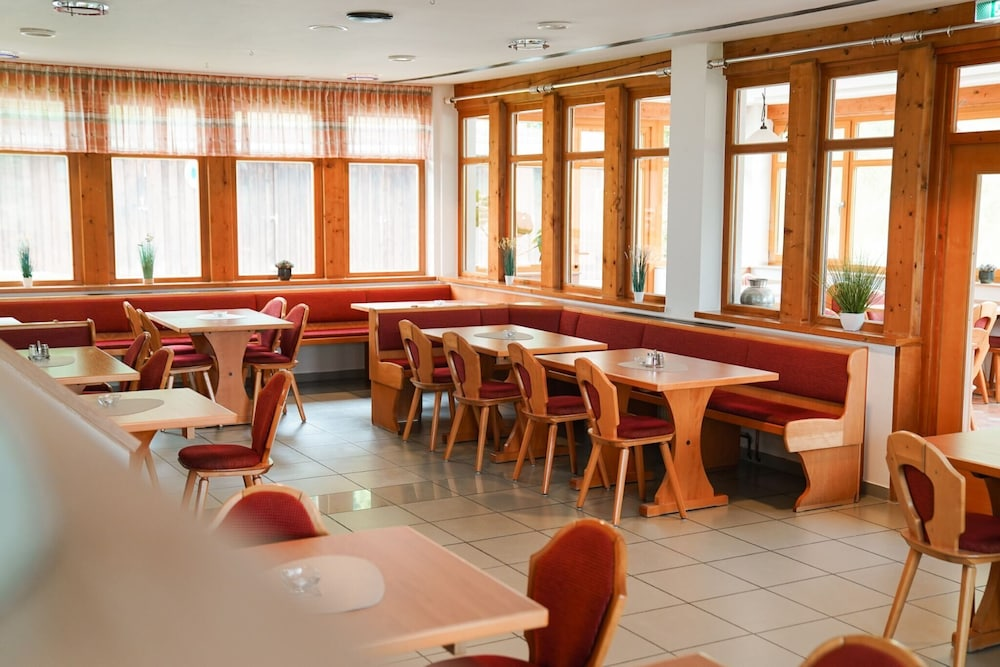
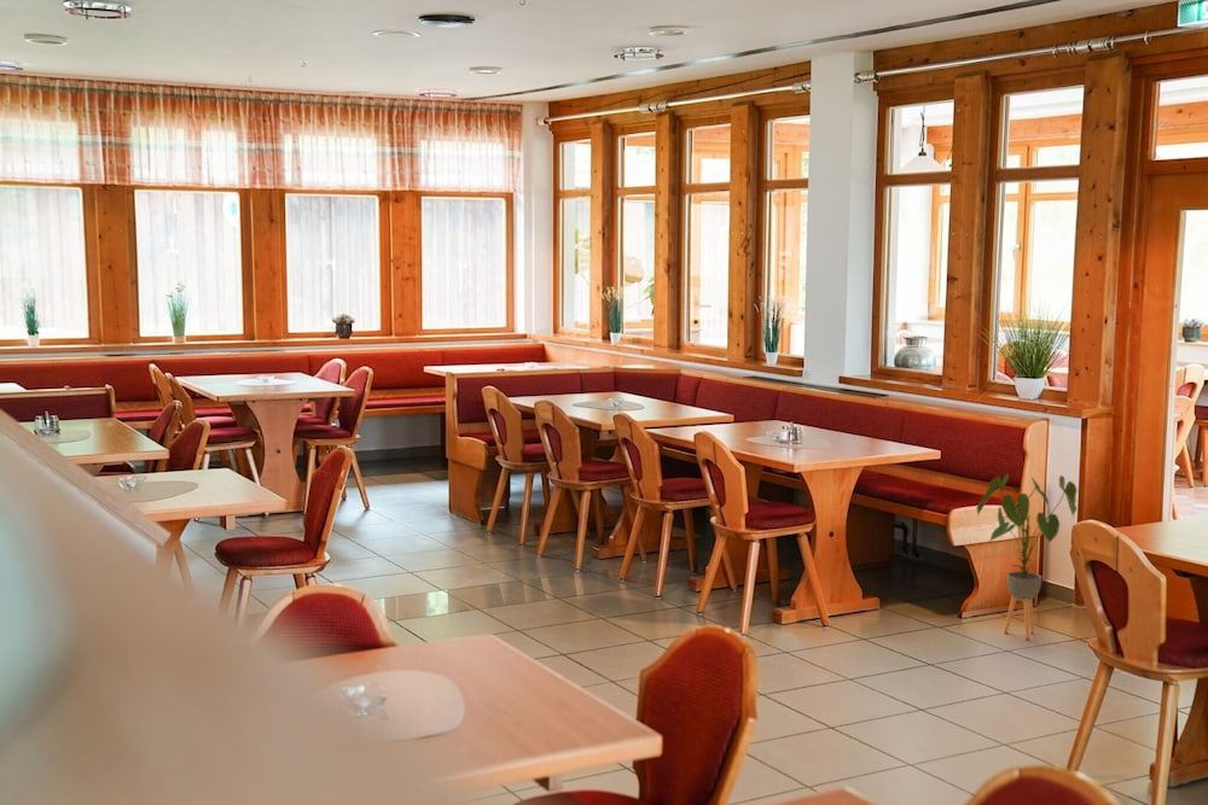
+ house plant [976,472,1078,641]
